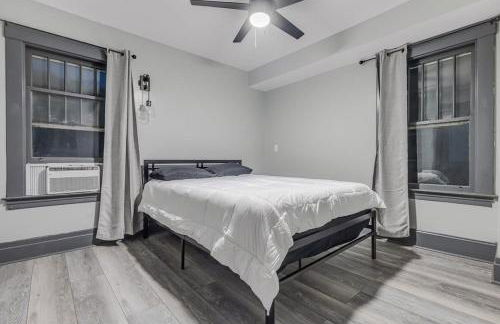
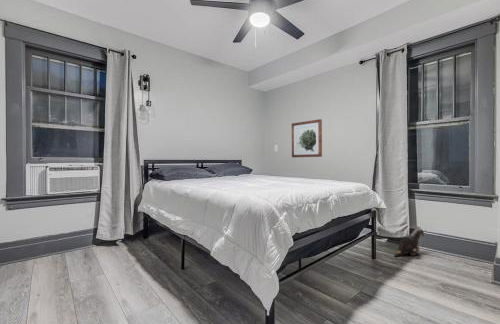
+ plush toy [393,225,428,258]
+ wall art [291,118,323,158]
